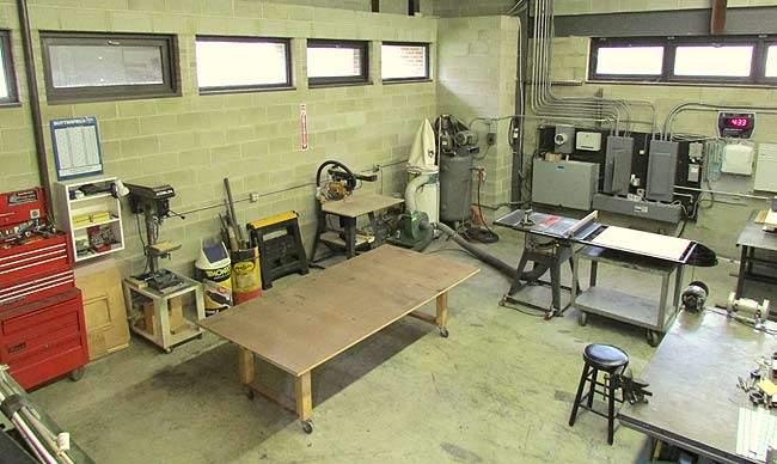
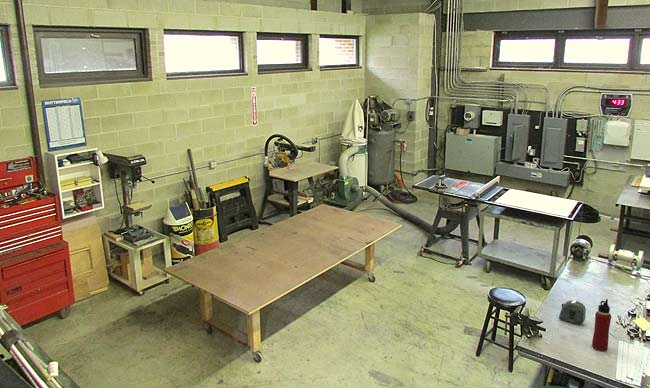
+ water bottle [591,298,612,352]
+ tape measure [558,299,587,325]
